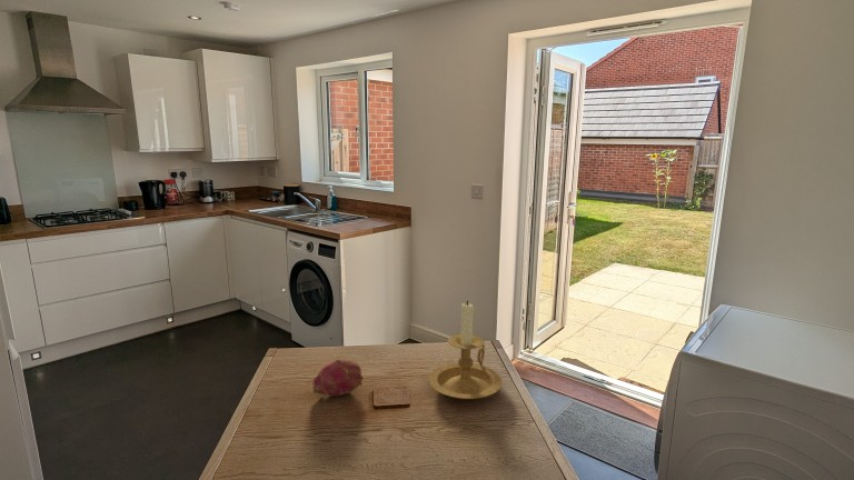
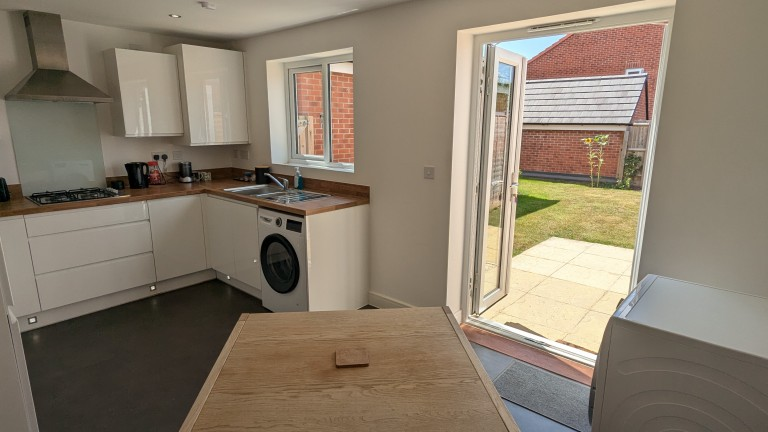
- fruit [311,359,365,398]
- candle holder [427,300,504,400]
